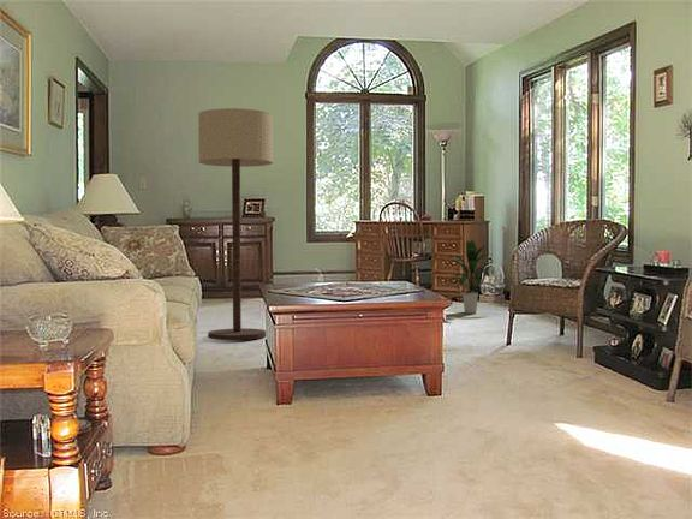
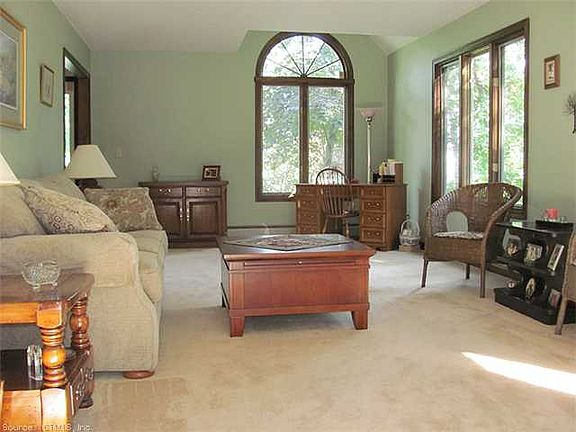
- floor lamp [197,107,274,341]
- indoor plant [446,239,503,315]
